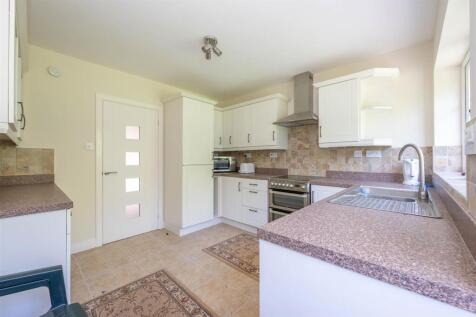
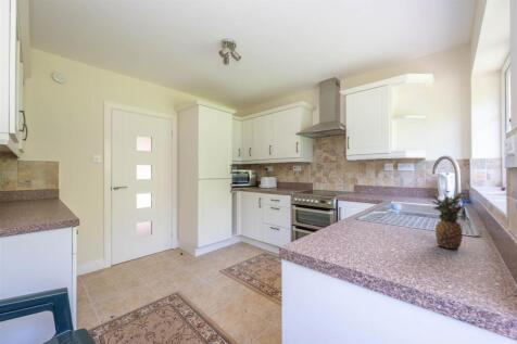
+ fruit [427,190,468,251]
